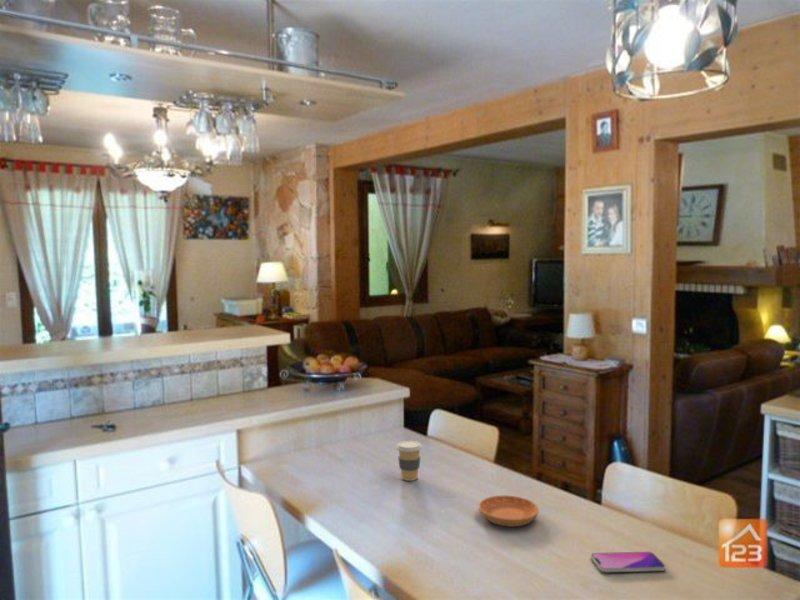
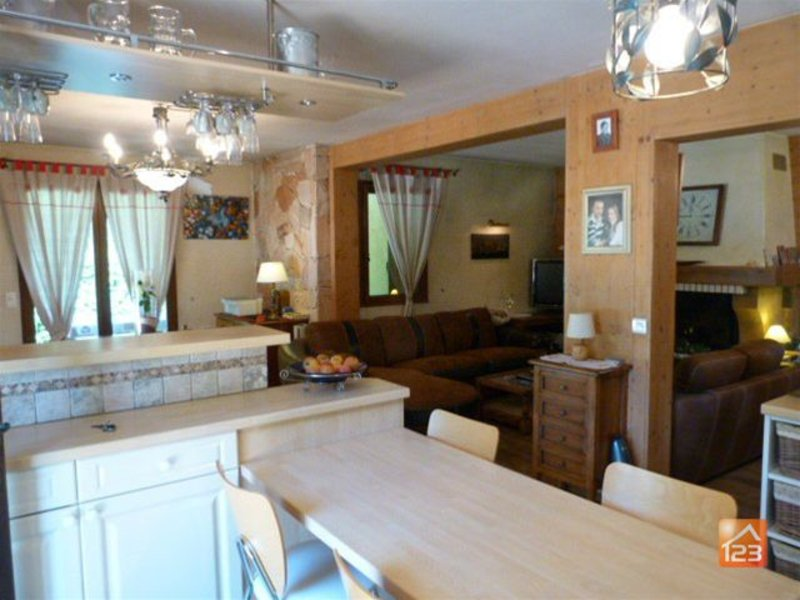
- saucer [478,494,540,528]
- smartphone [590,551,666,573]
- coffee cup [395,440,423,482]
